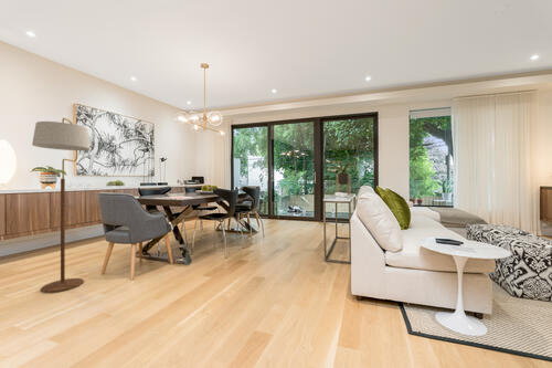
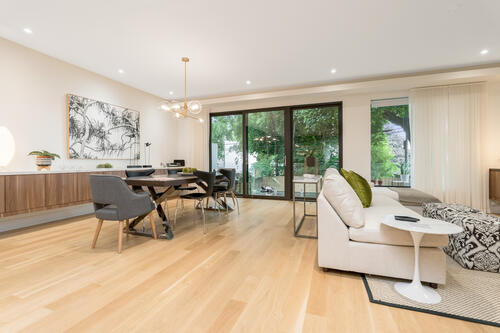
- floor lamp [31,117,92,294]
